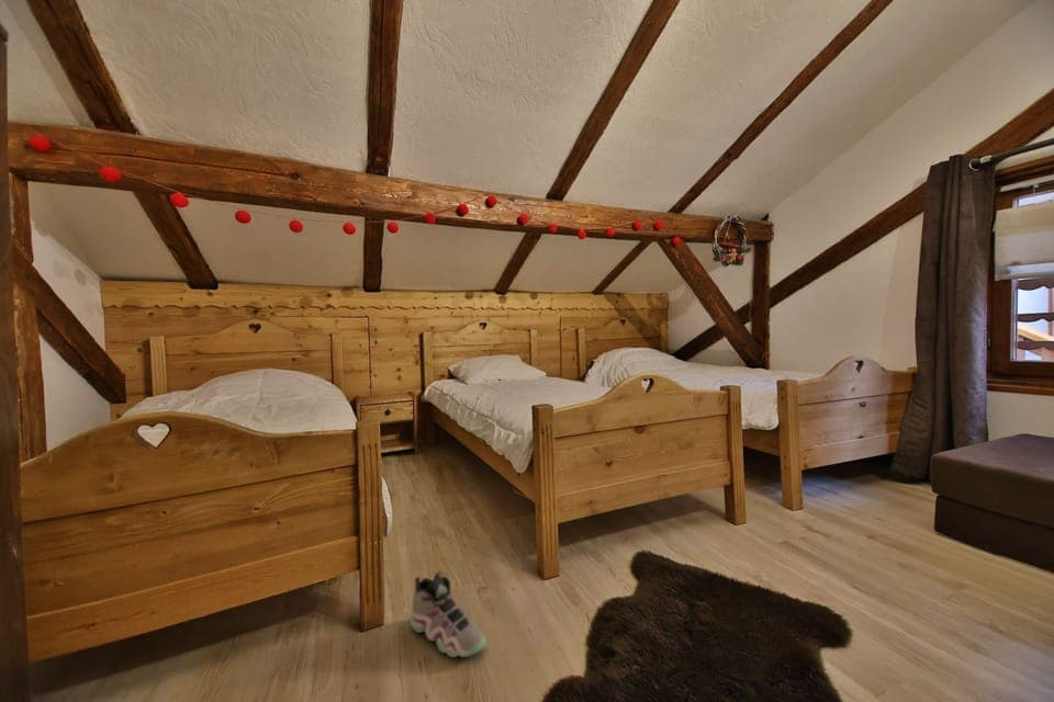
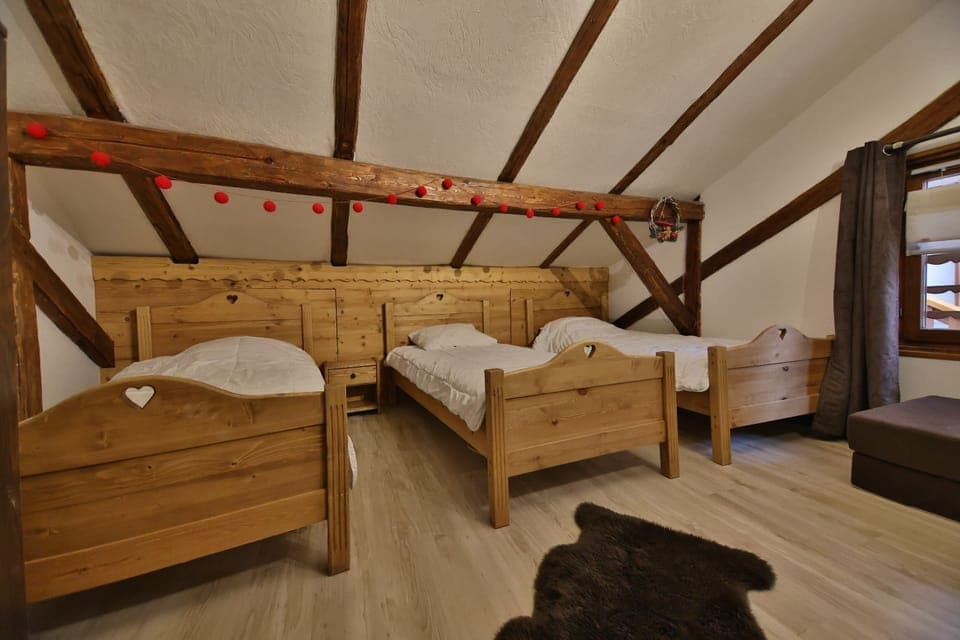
- sneaker [410,570,486,658]
